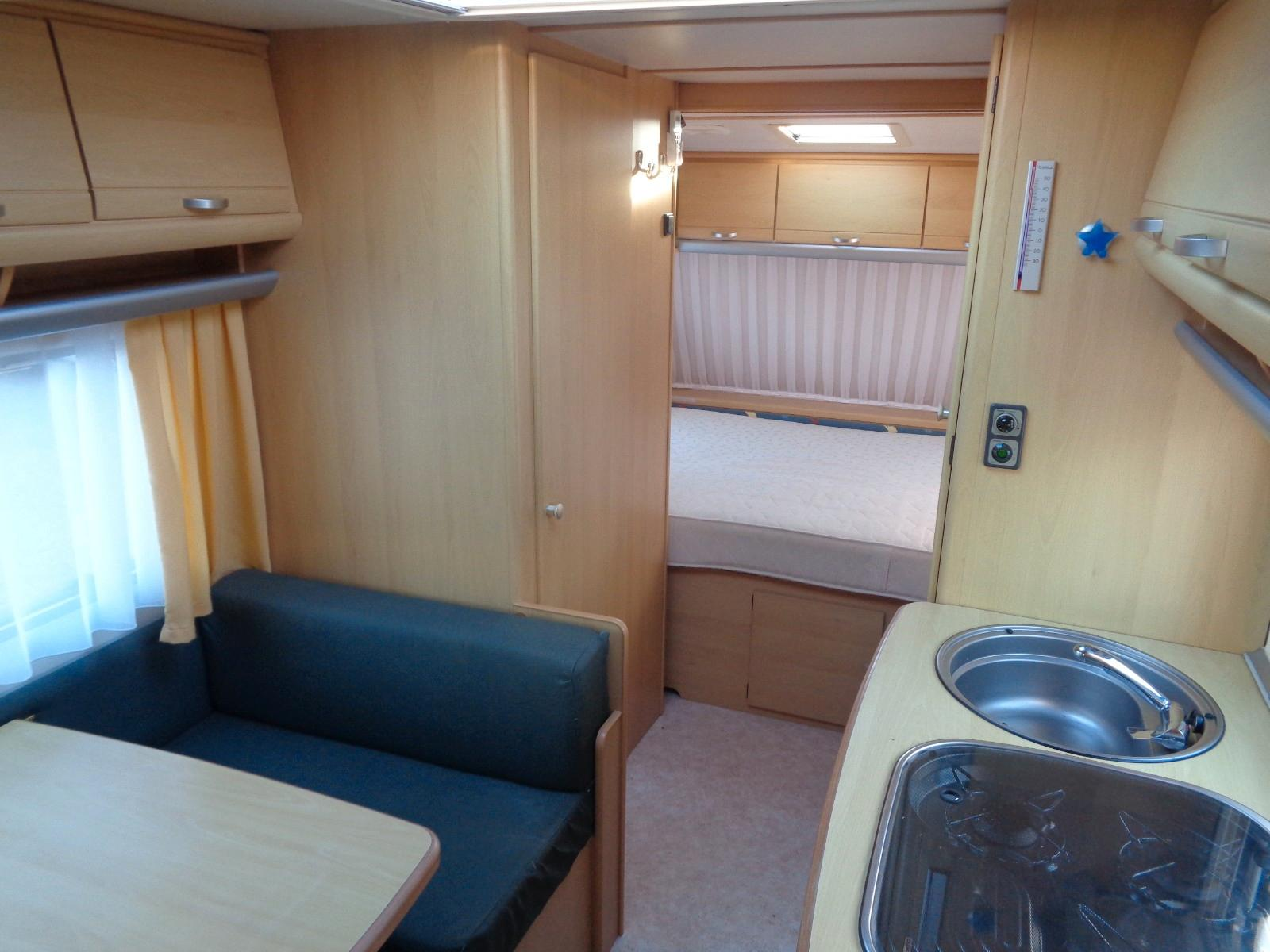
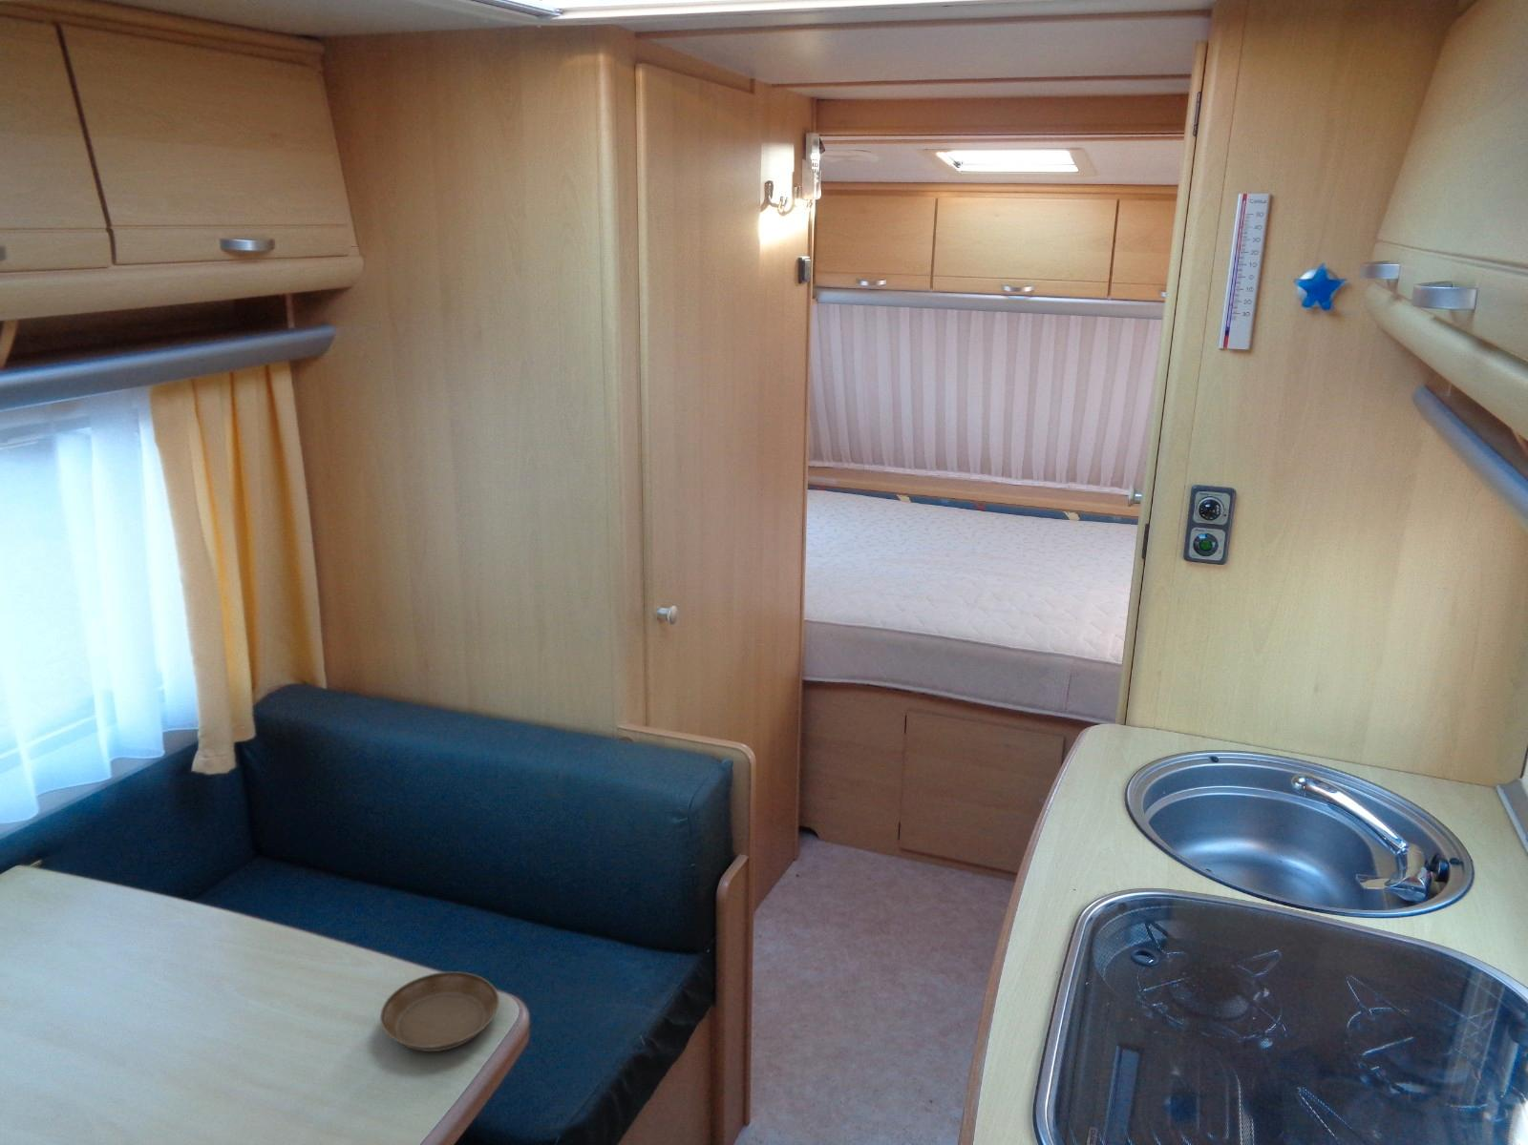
+ saucer [379,971,501,1052]
